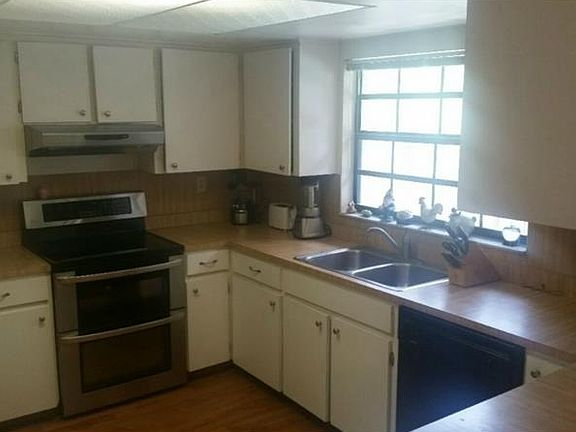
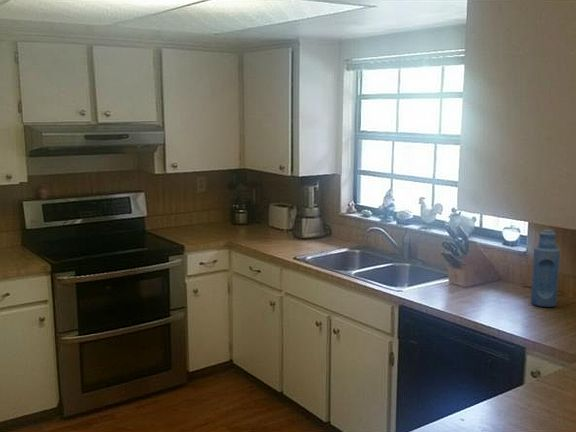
+ bottle [530,229,561,308]
